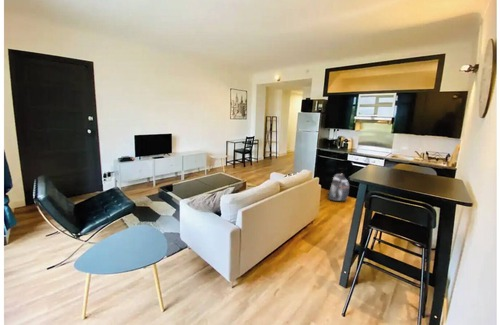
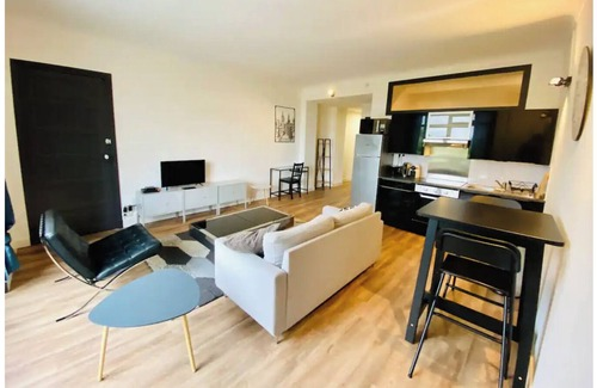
- backpack [326,173,350,202]
